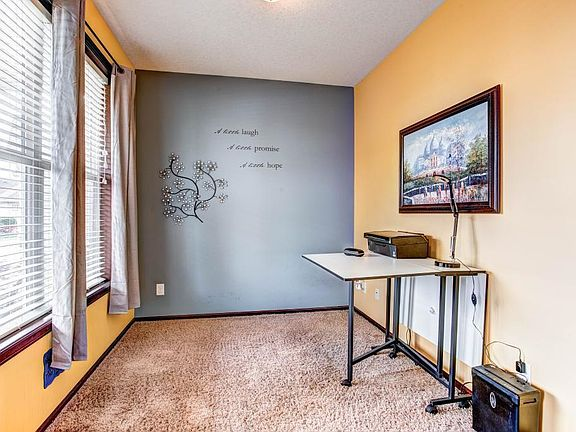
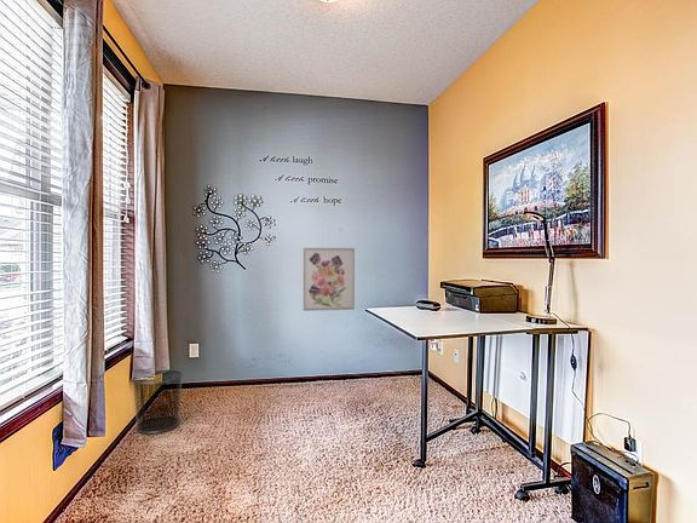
+ wall art [303,247,356,312]
+ waste bin [131,368,184,436]
